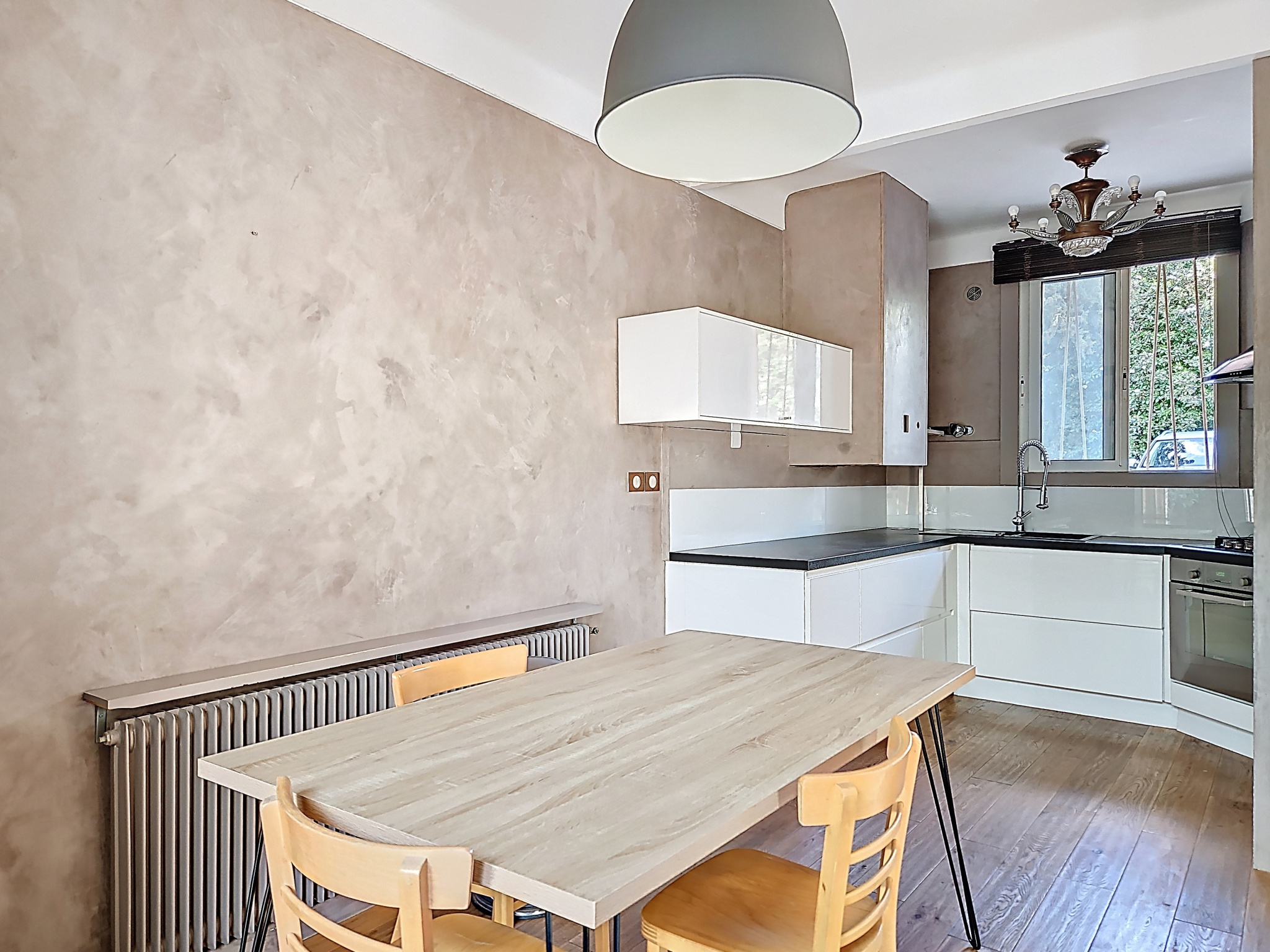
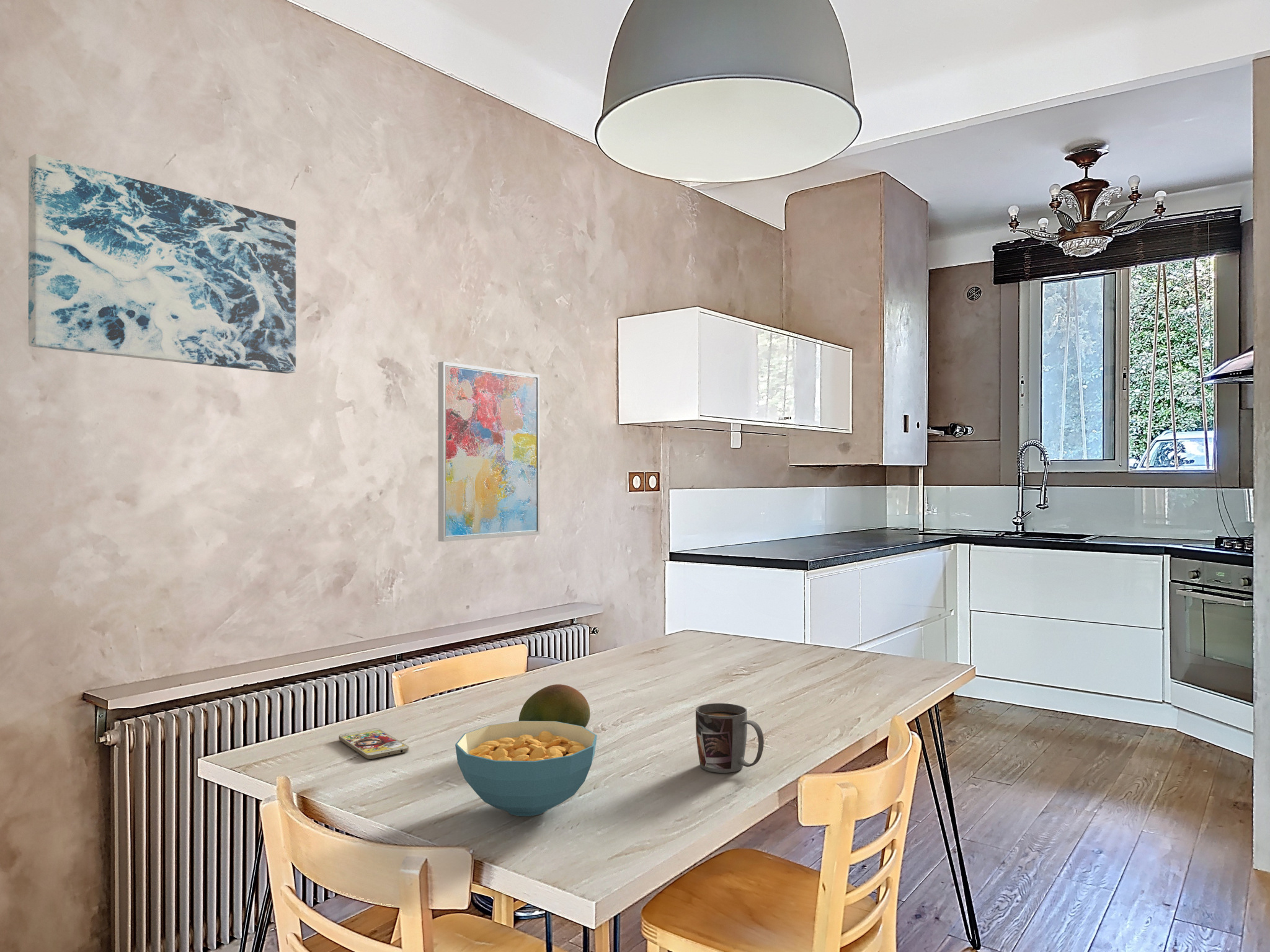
+ cereal bowl [455,721,598,817]
+ wall art [437,361,540,542]
+ wall art [28,153,296,374]
+ smartphone [338,728,409,759]
+ fruit [518,684,591,728]
+ mug [695,703,765,774]
